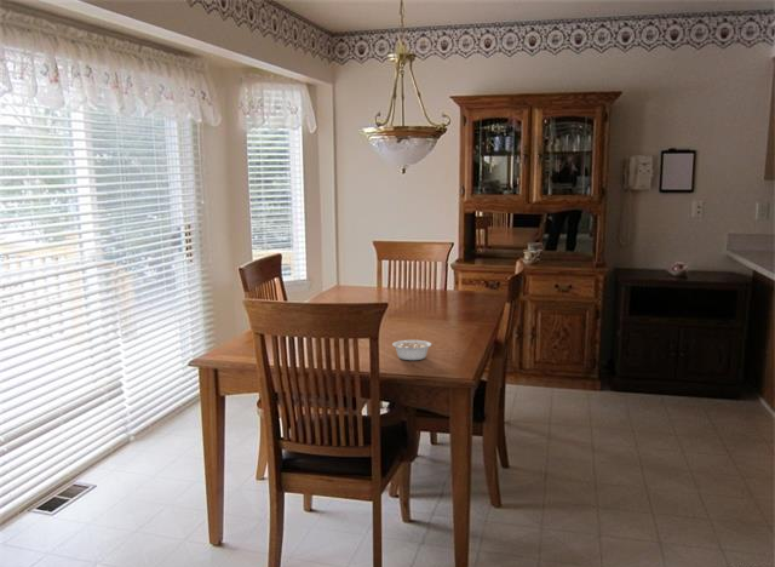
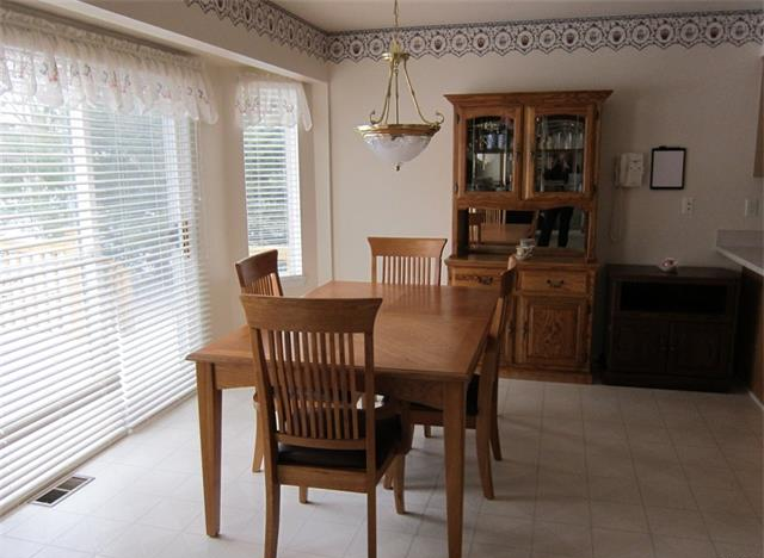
- legume [391,339,437,361]
